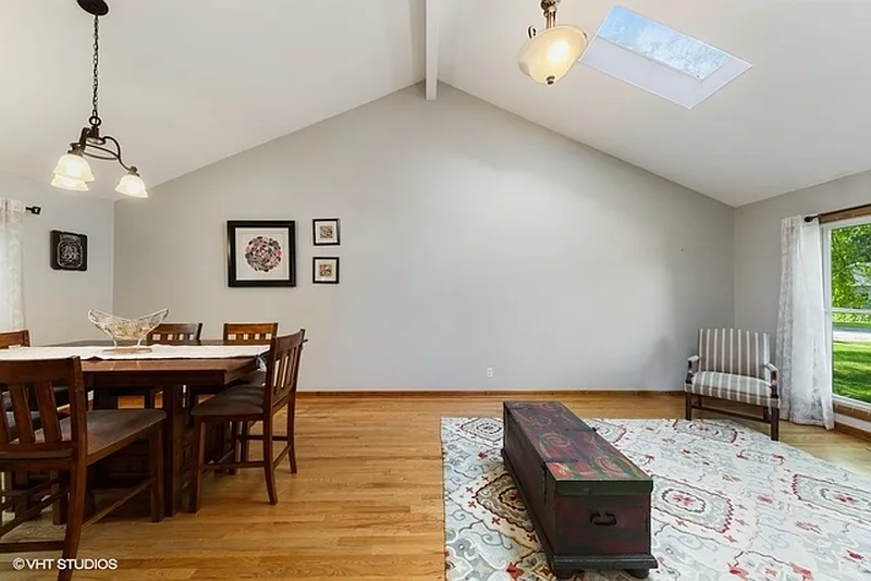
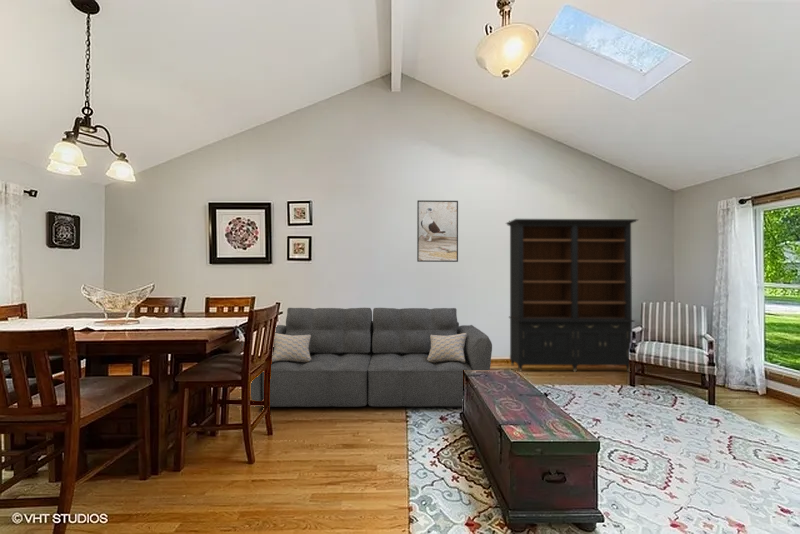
+ bookcase [505,218,640,373]
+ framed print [416,199,459,263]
+ sofa [241,307,493,408]
